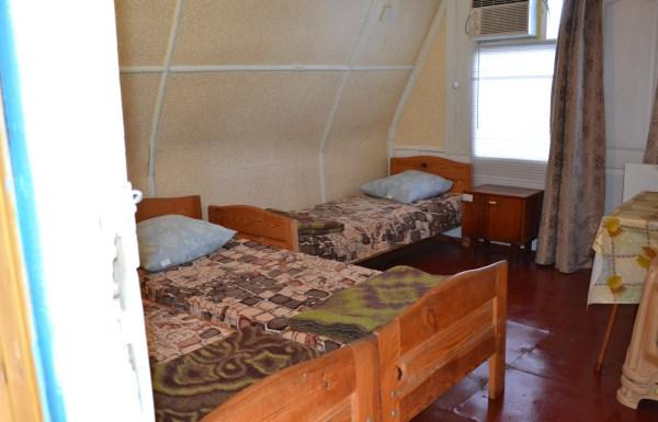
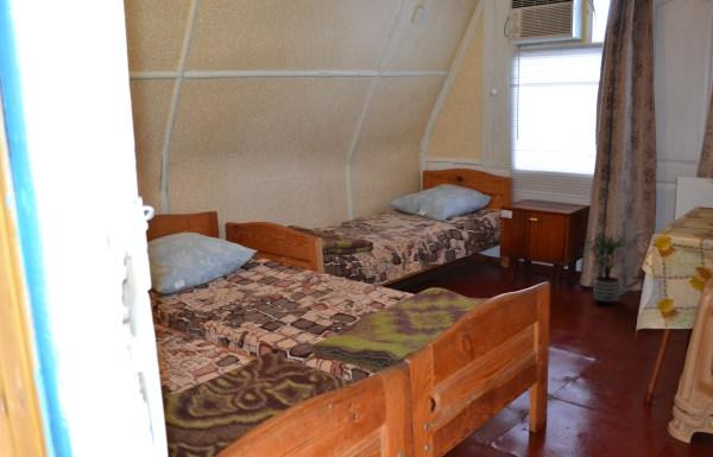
+ potted plant [579,233,635,306]
